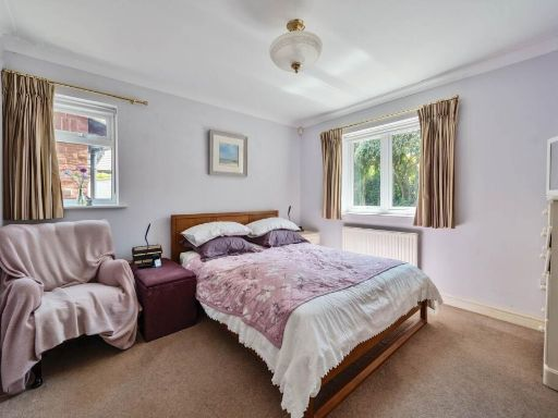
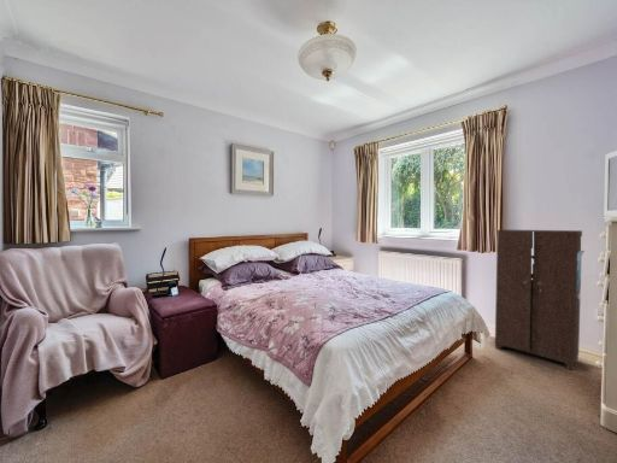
+ cabinet [494,229,586,371]
